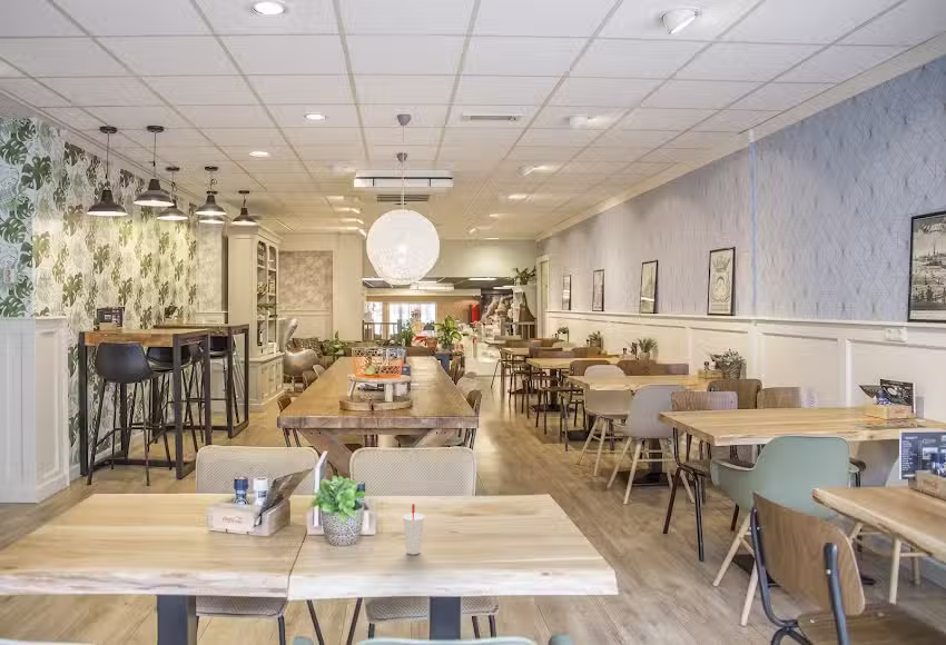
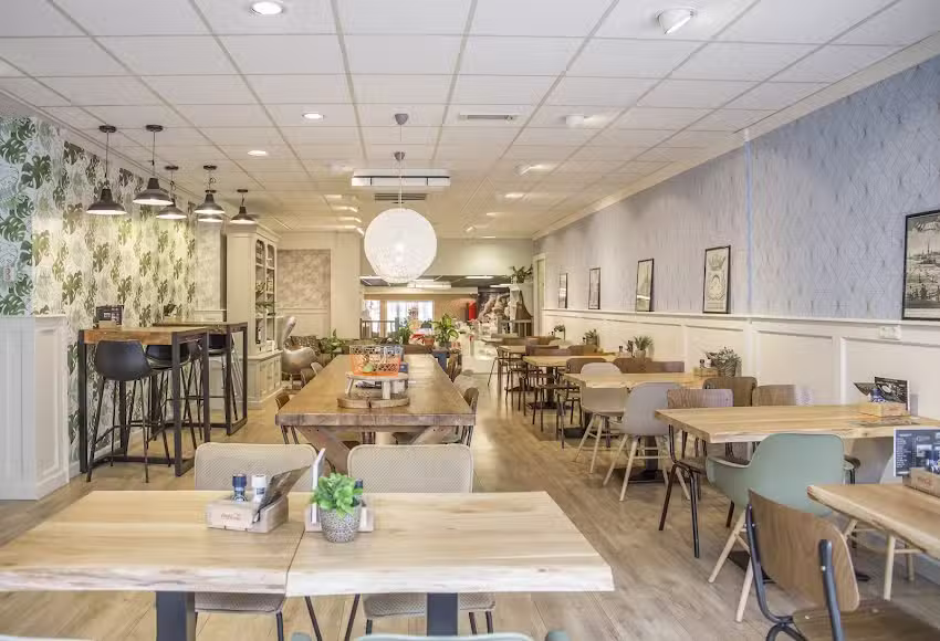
- cup [402,503,425,556]
